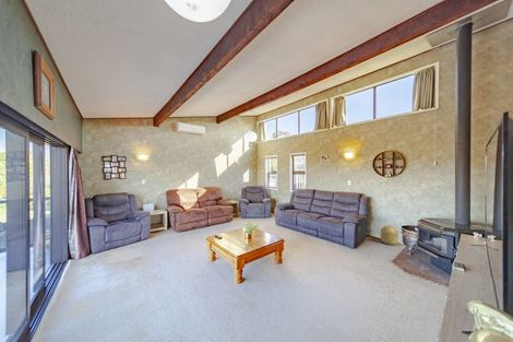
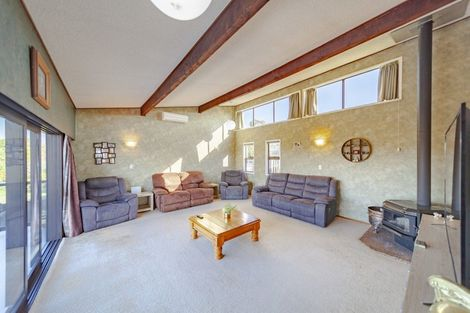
- basket [380,224,399,246]
